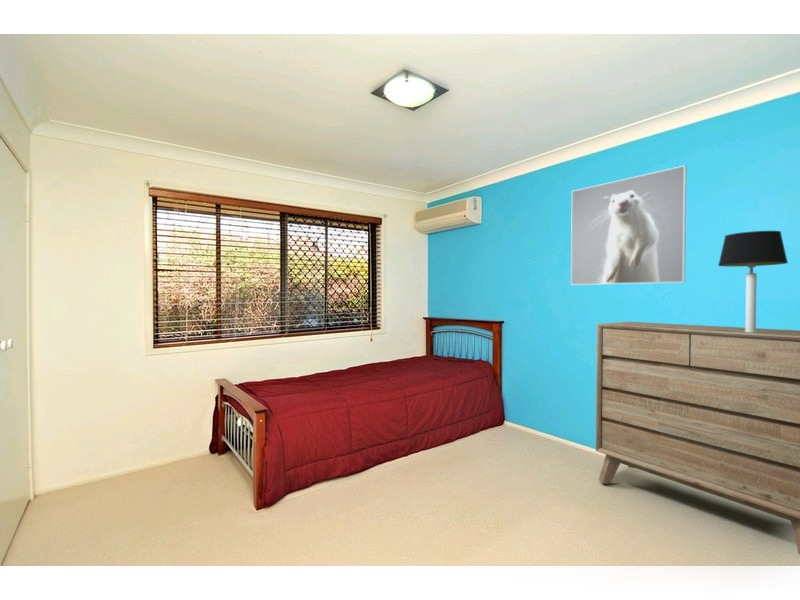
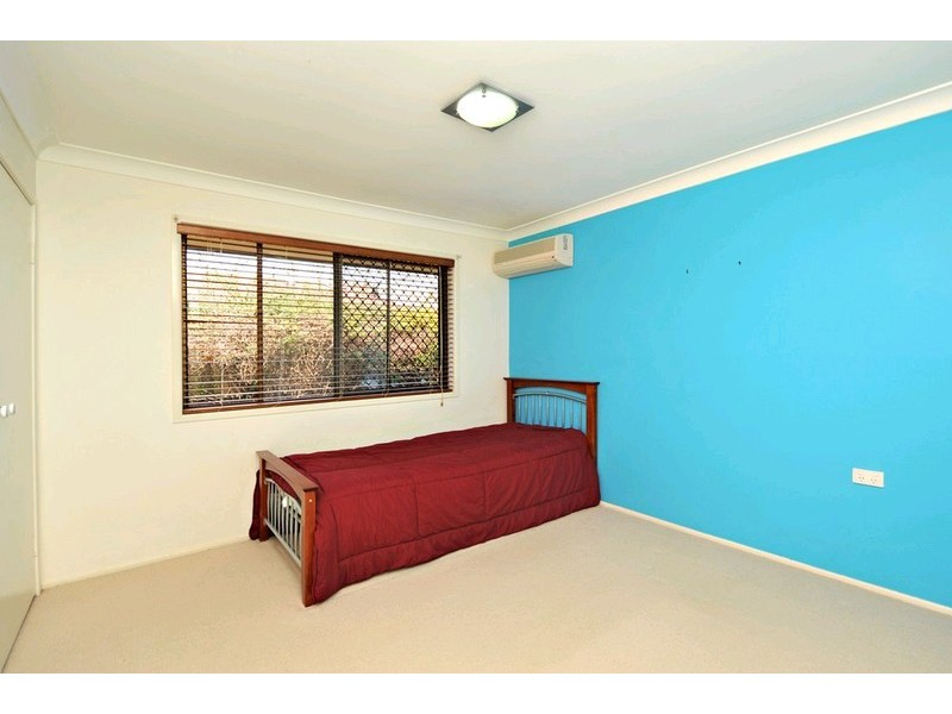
- table lamp [717,230,789,332]
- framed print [570,164,687,286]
- dresser [595,321,800,556]
